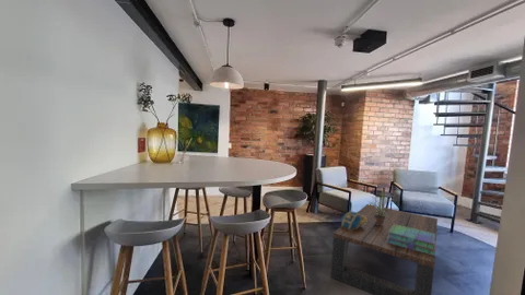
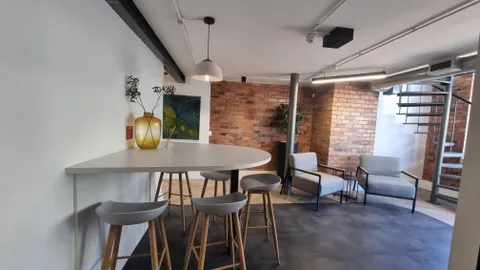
- coffee table [329,203,439,295]
- stack of books [387,224,436,257]
- decorative container [339,210,366,231]
- potted plant [368,189,393,225]
